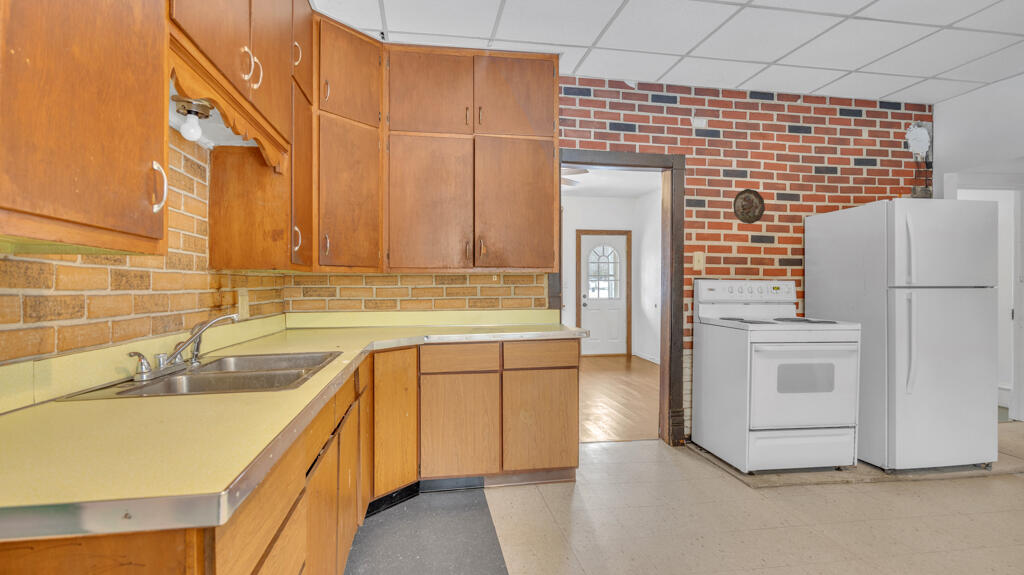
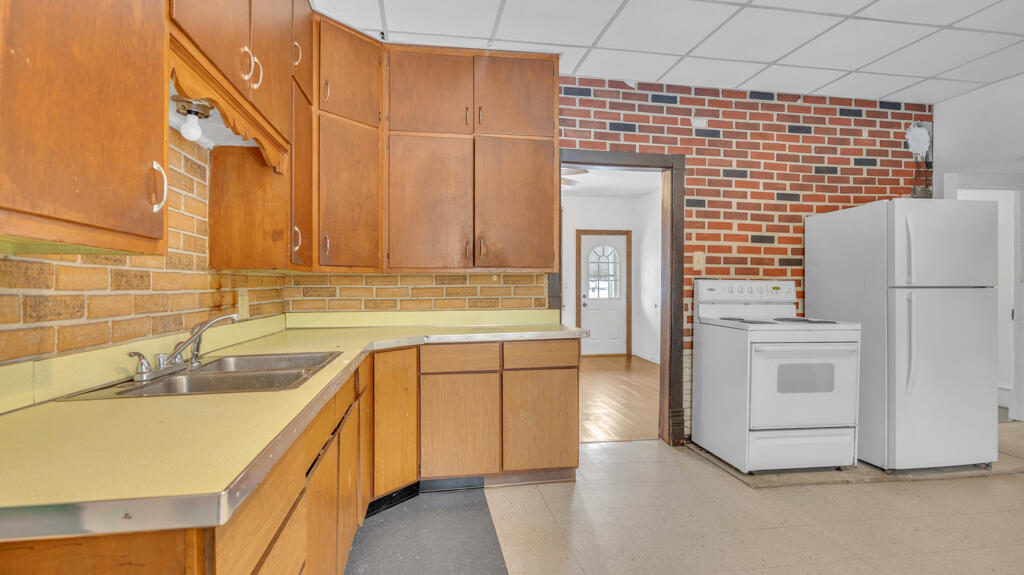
- decorative plate [732,188,766,225]
